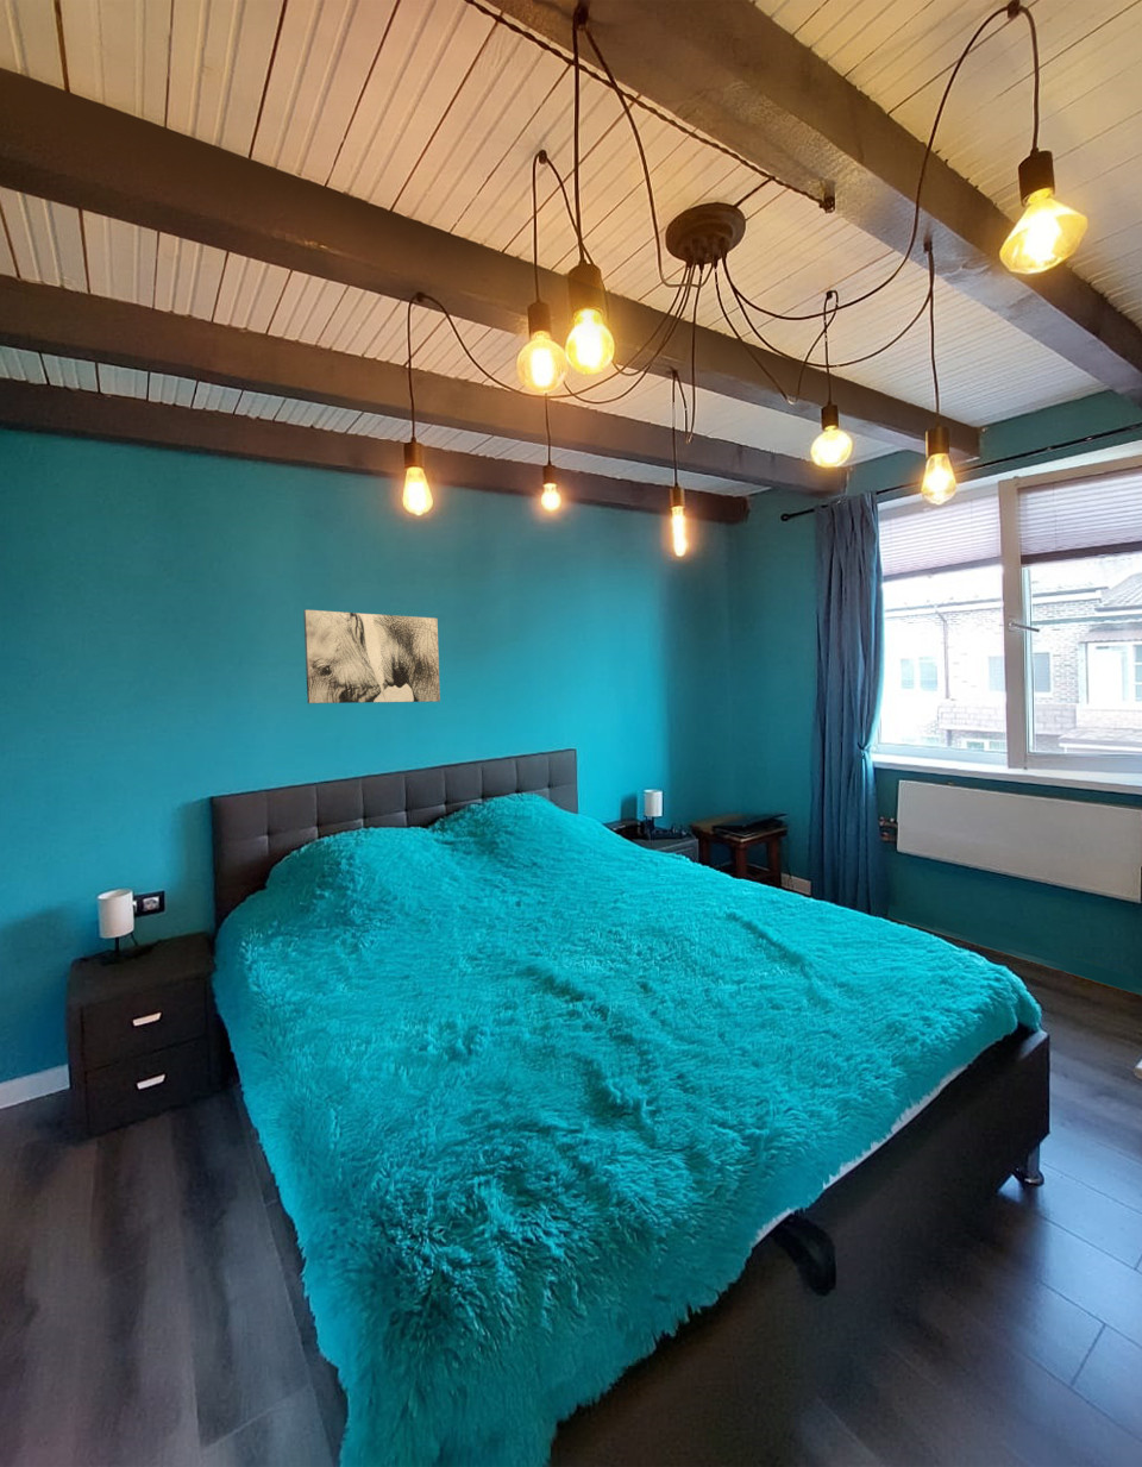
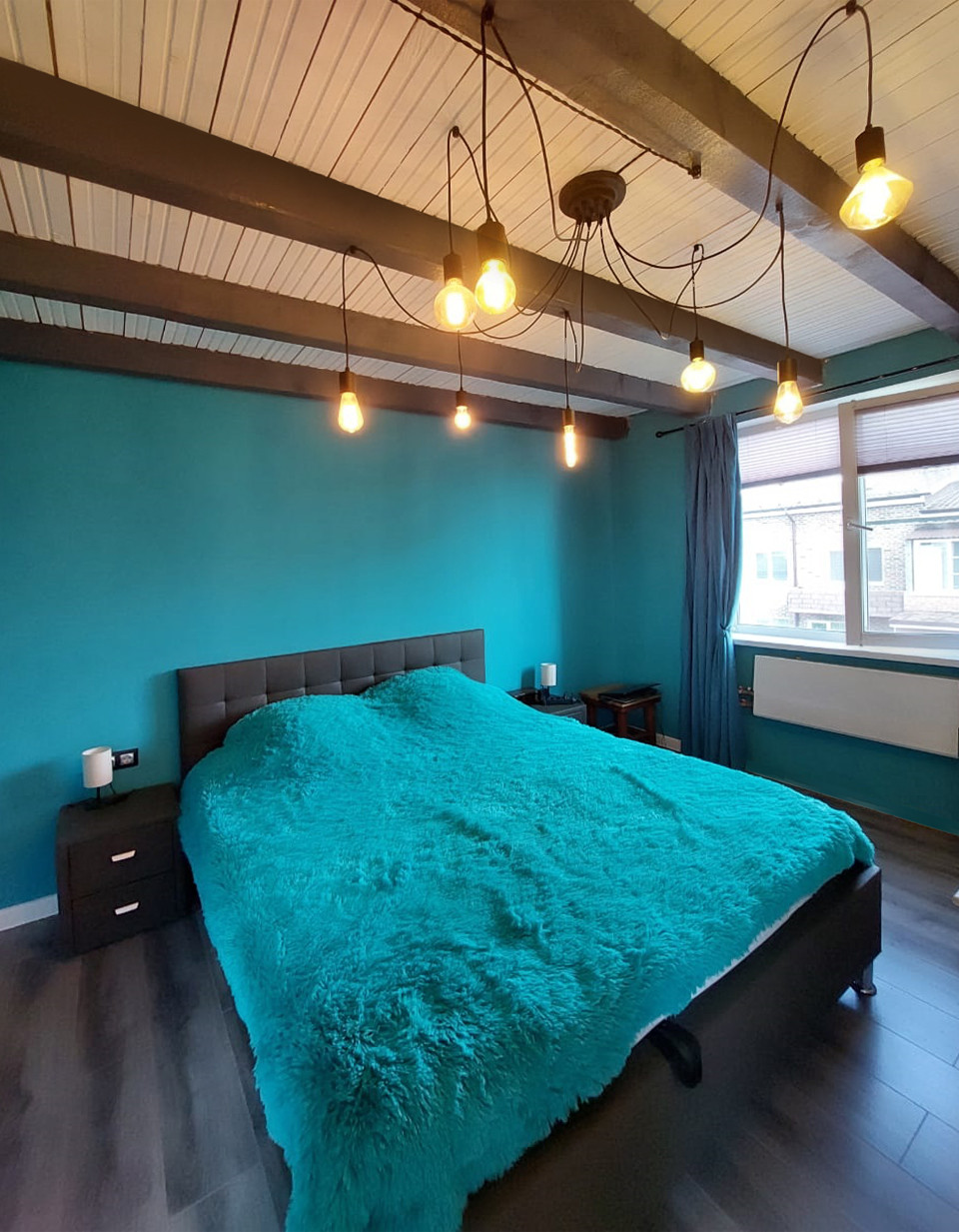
- wall art [302,610,442,705]
